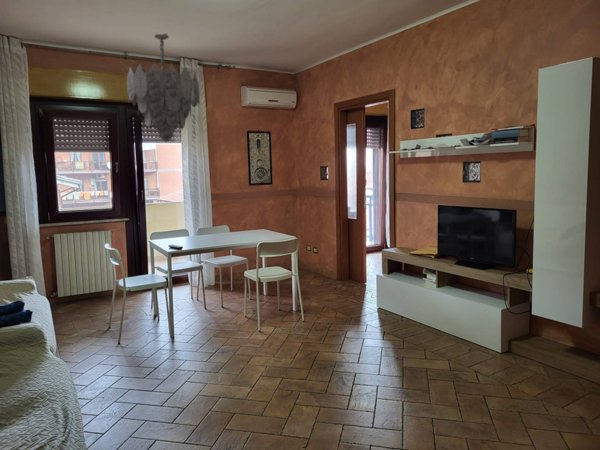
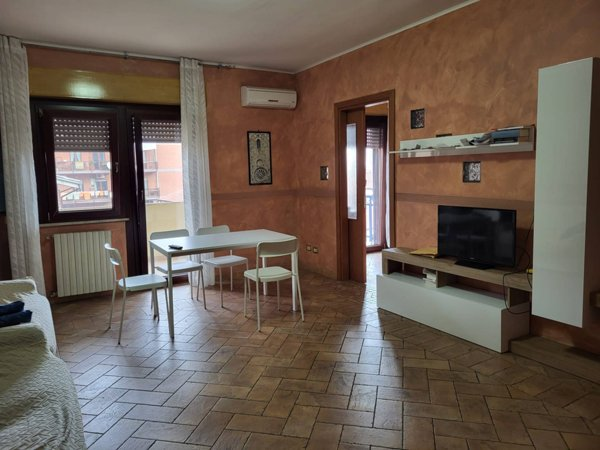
- chandelier [126,33,200,143]
